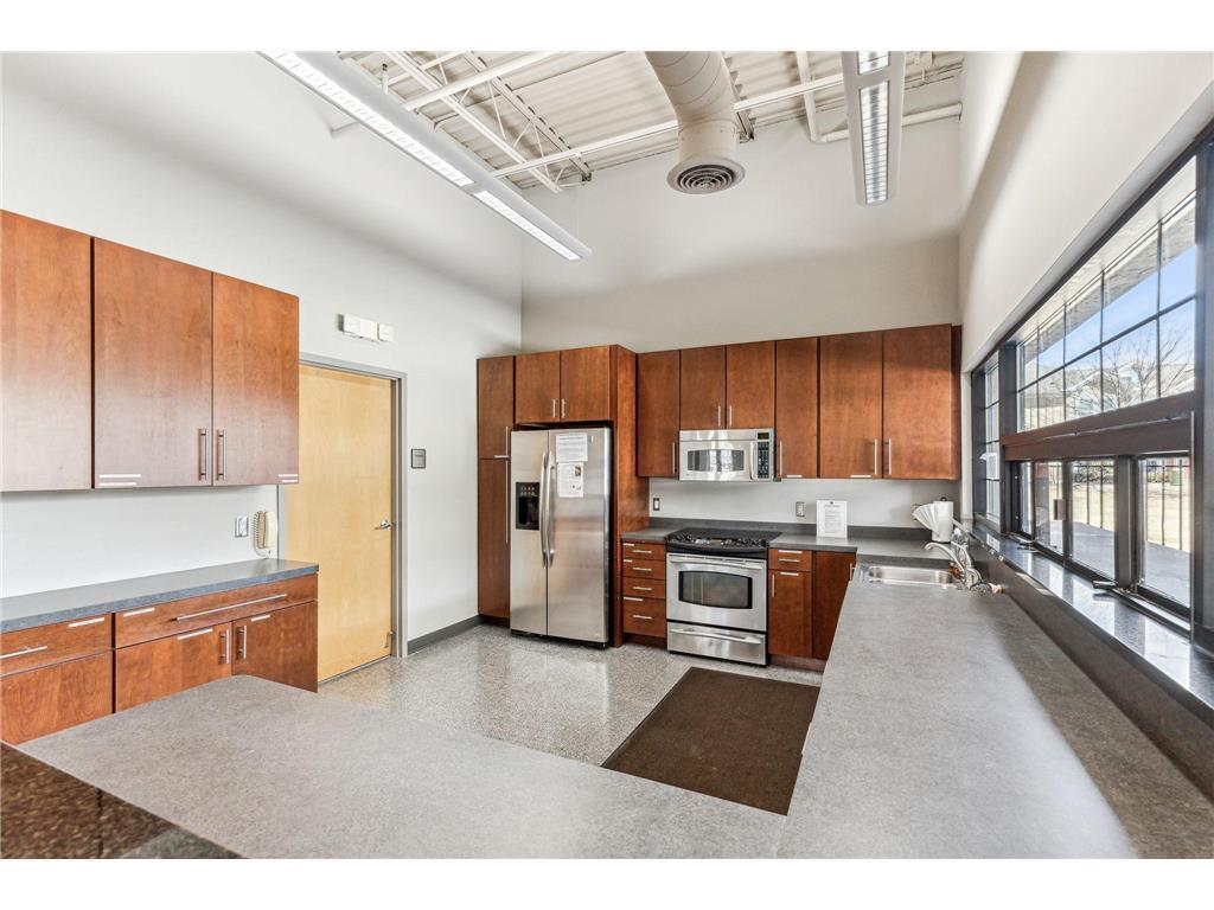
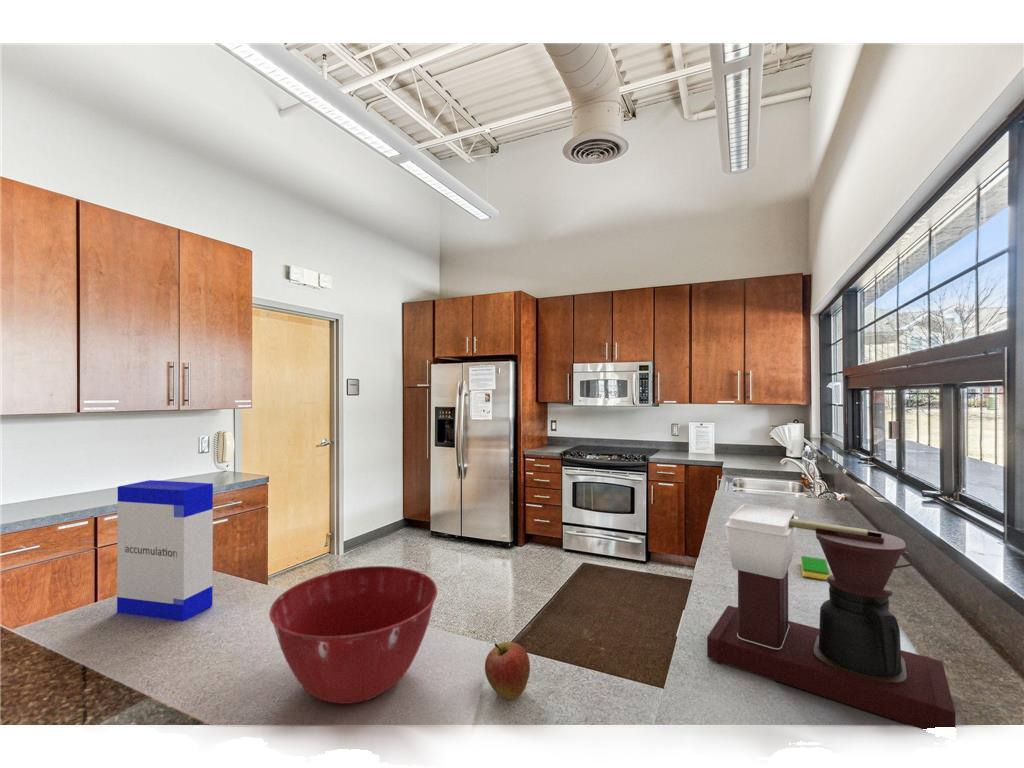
+ mixing bowl [268,565,438,705]
+ apple [484,641,531,700]
+ coffee maker [706,503,956,730]
+ dish sponge [800,555,830,581]
+ cereal box [116,479,214,622]
